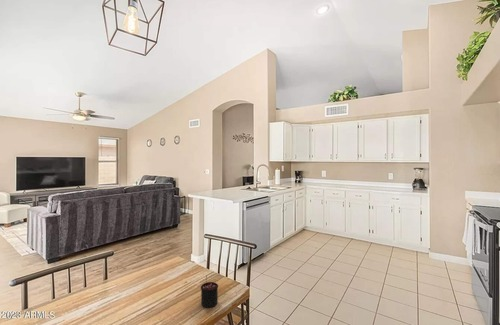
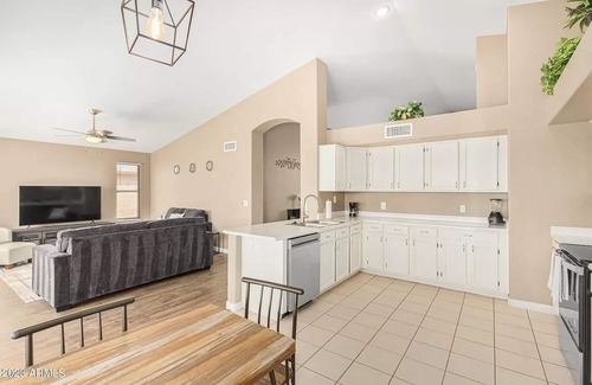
- candle [200,275,219,309]
